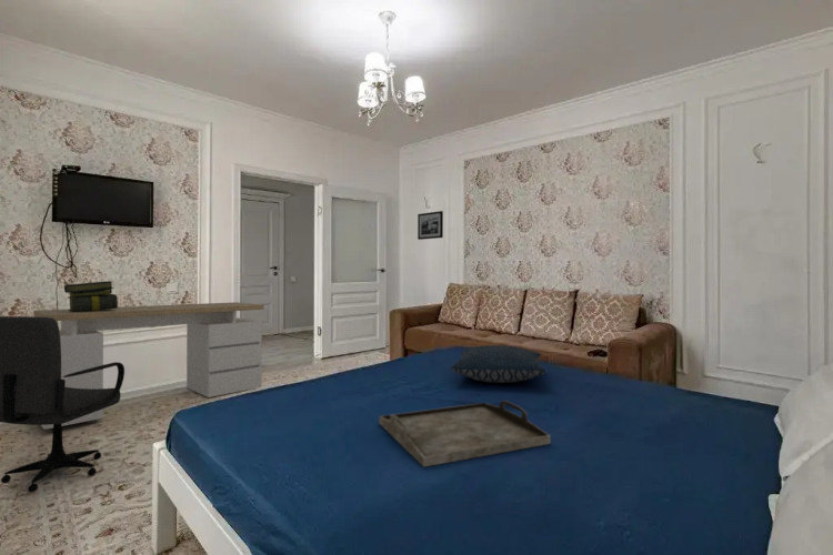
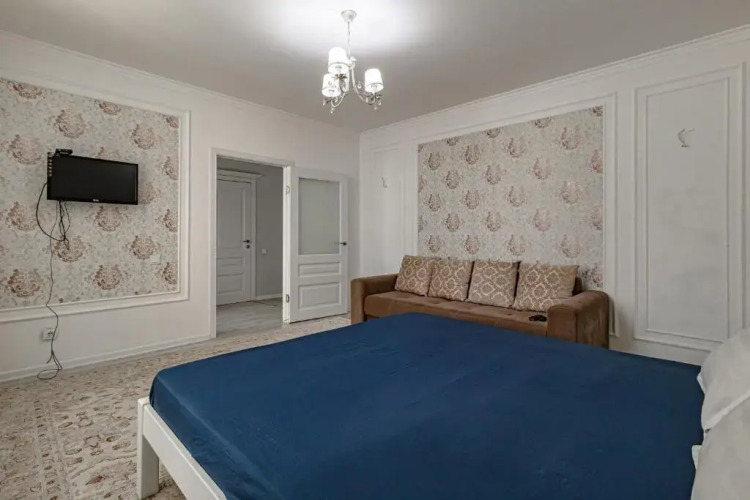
- pillow [450,344,546,384]
- serving tray [378,400,551,468]
- picture frame [416,210,444,241]
- office chair [0,315,126,493]
- desk [32,301,264,431]
- stack of books [63,280,119,312]
